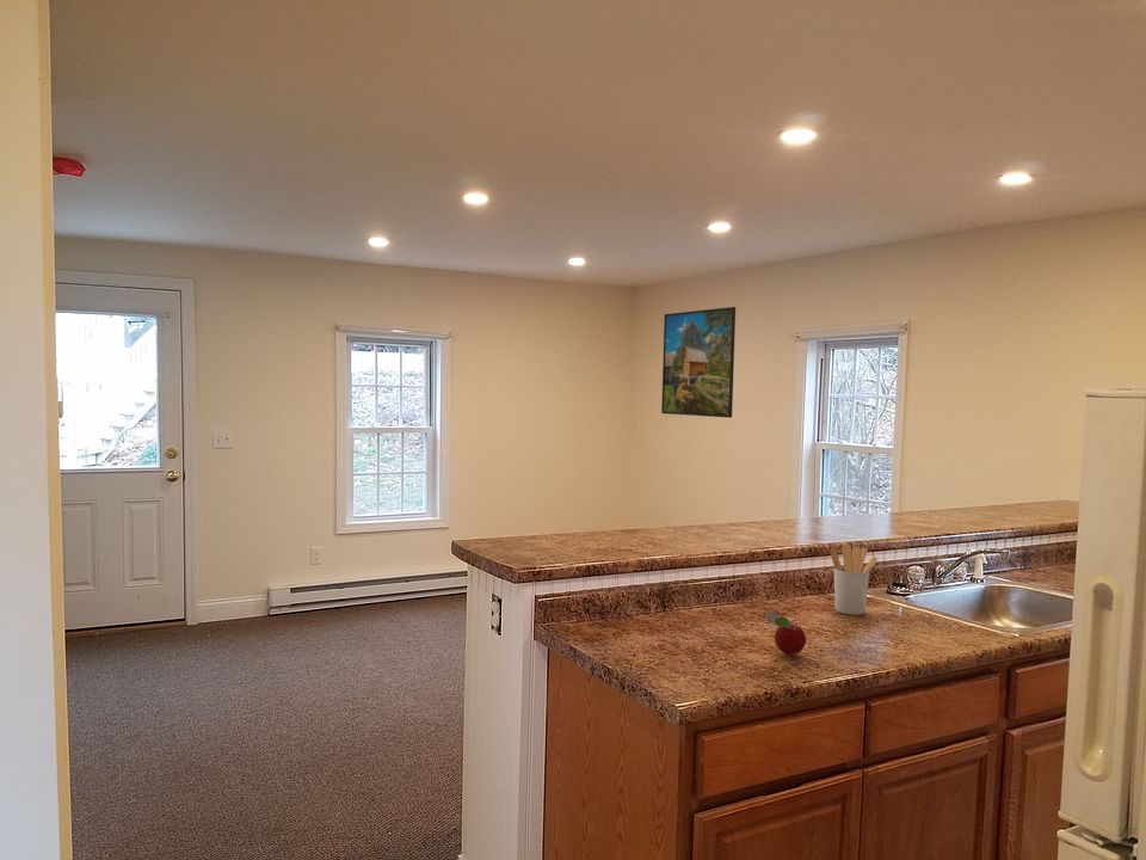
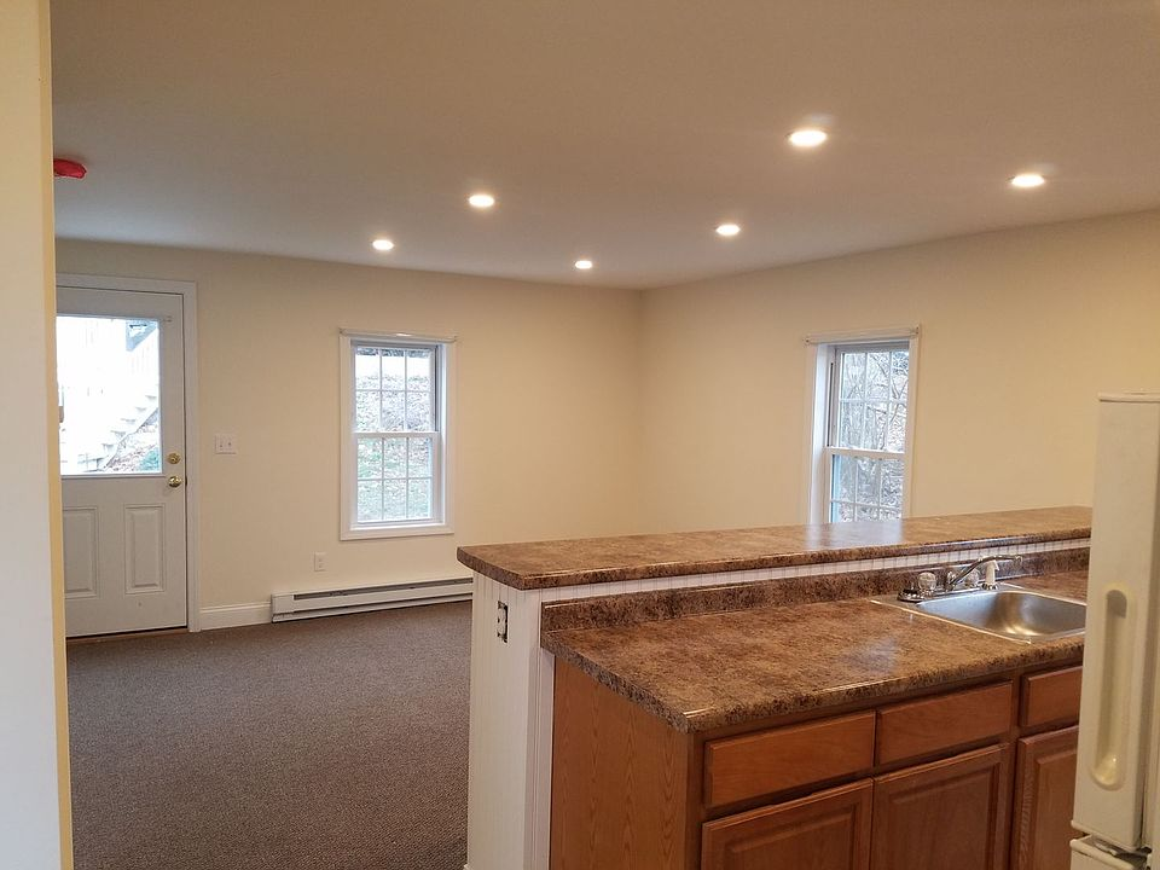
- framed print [660,306,737,419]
- fruit [764,610,807,656]
- utensil holder [830,545,879,616]
